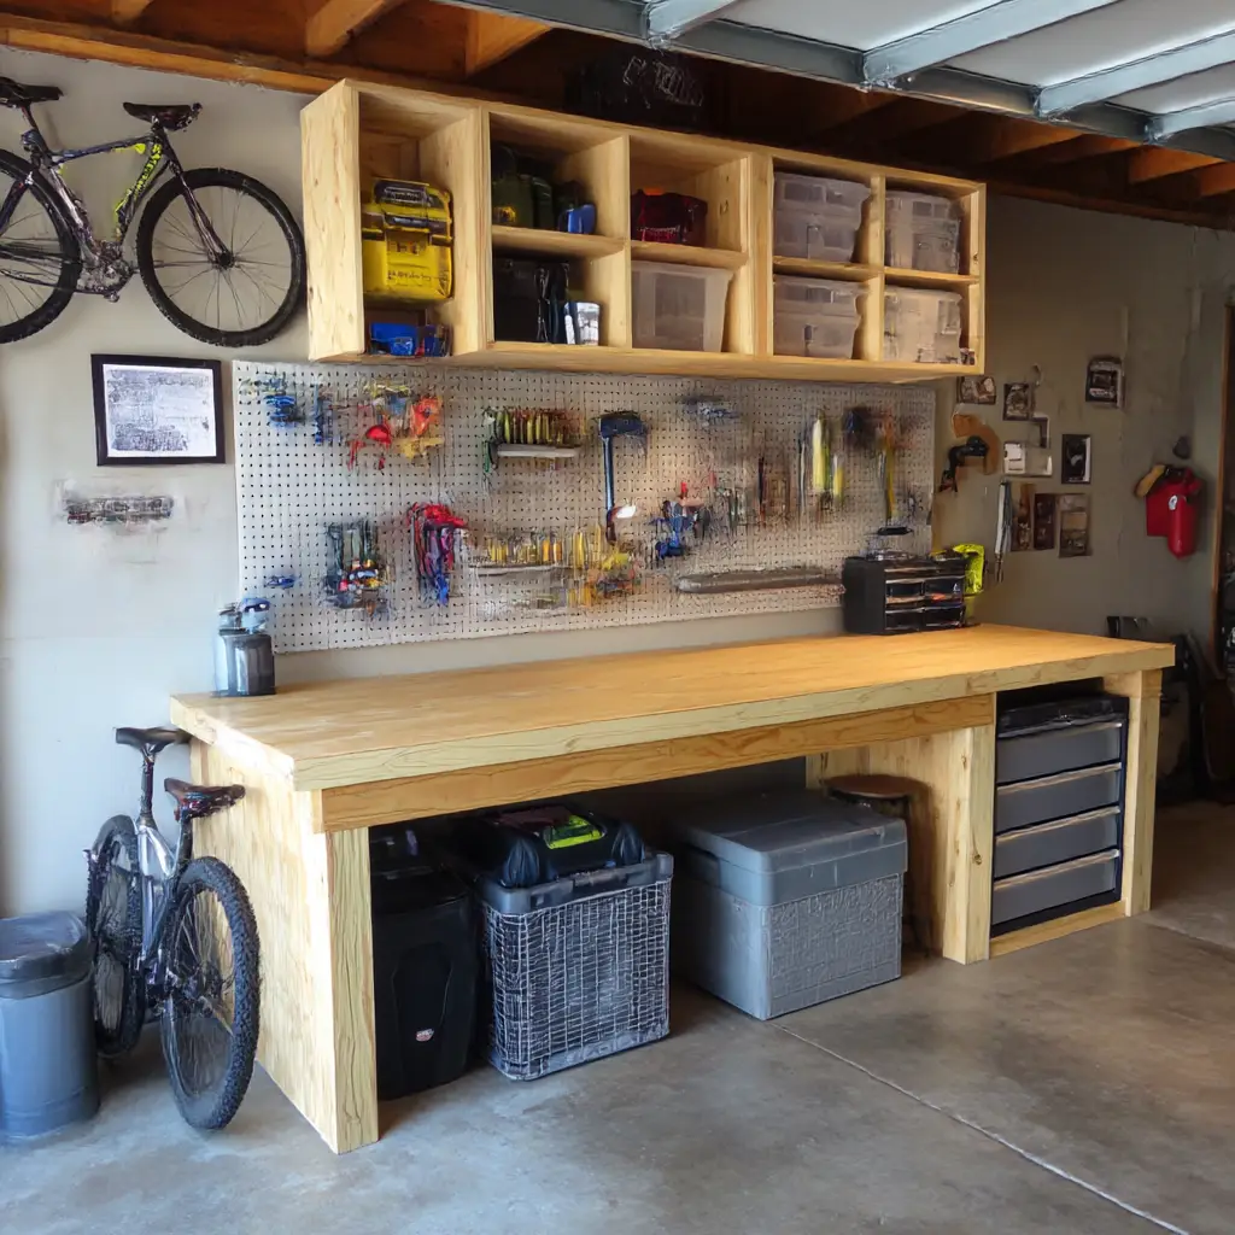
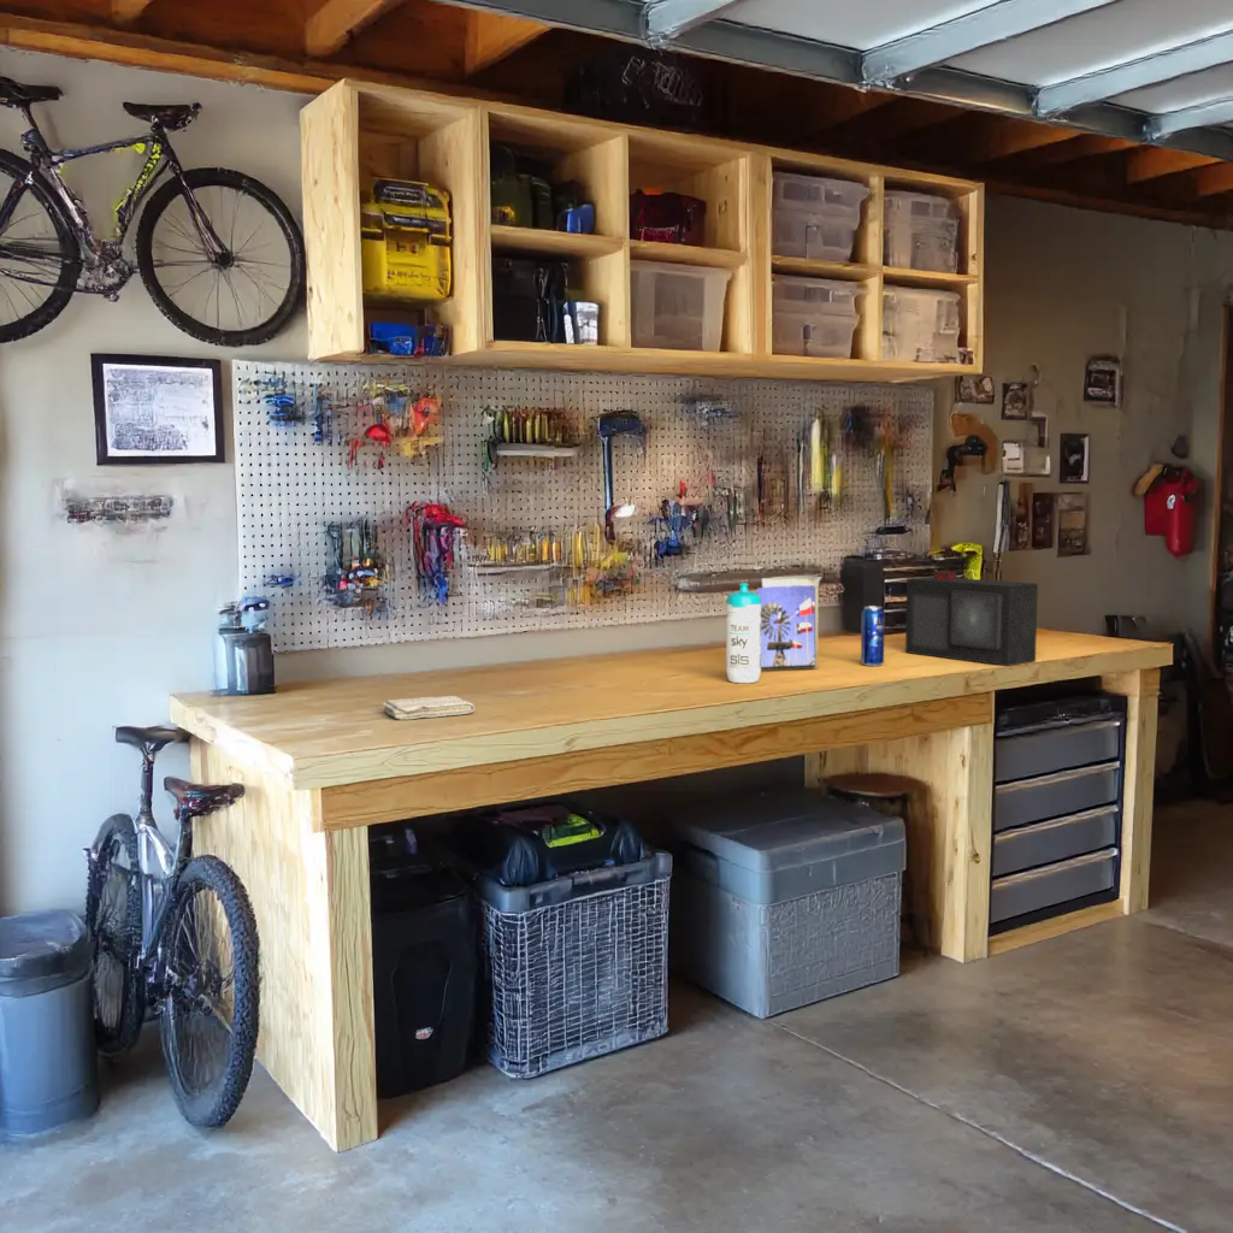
+ speaker [904,570,1039,667]
+ greeting card [755,574,822,672]
+ washcloth [382,695,476,721]
+ beverage can [860,604,886,667]
+ water bottle [725,582,762,684]
